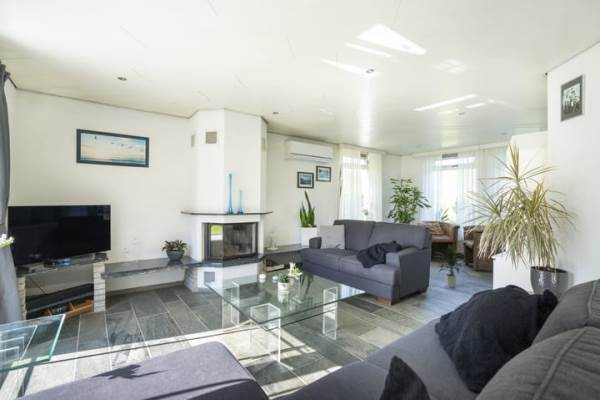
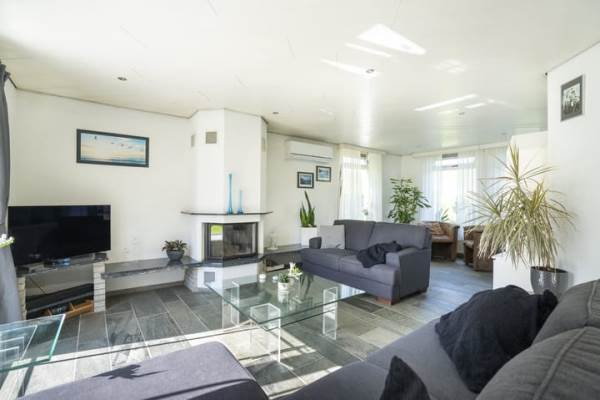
- indoor plant [435,243,471,288]
